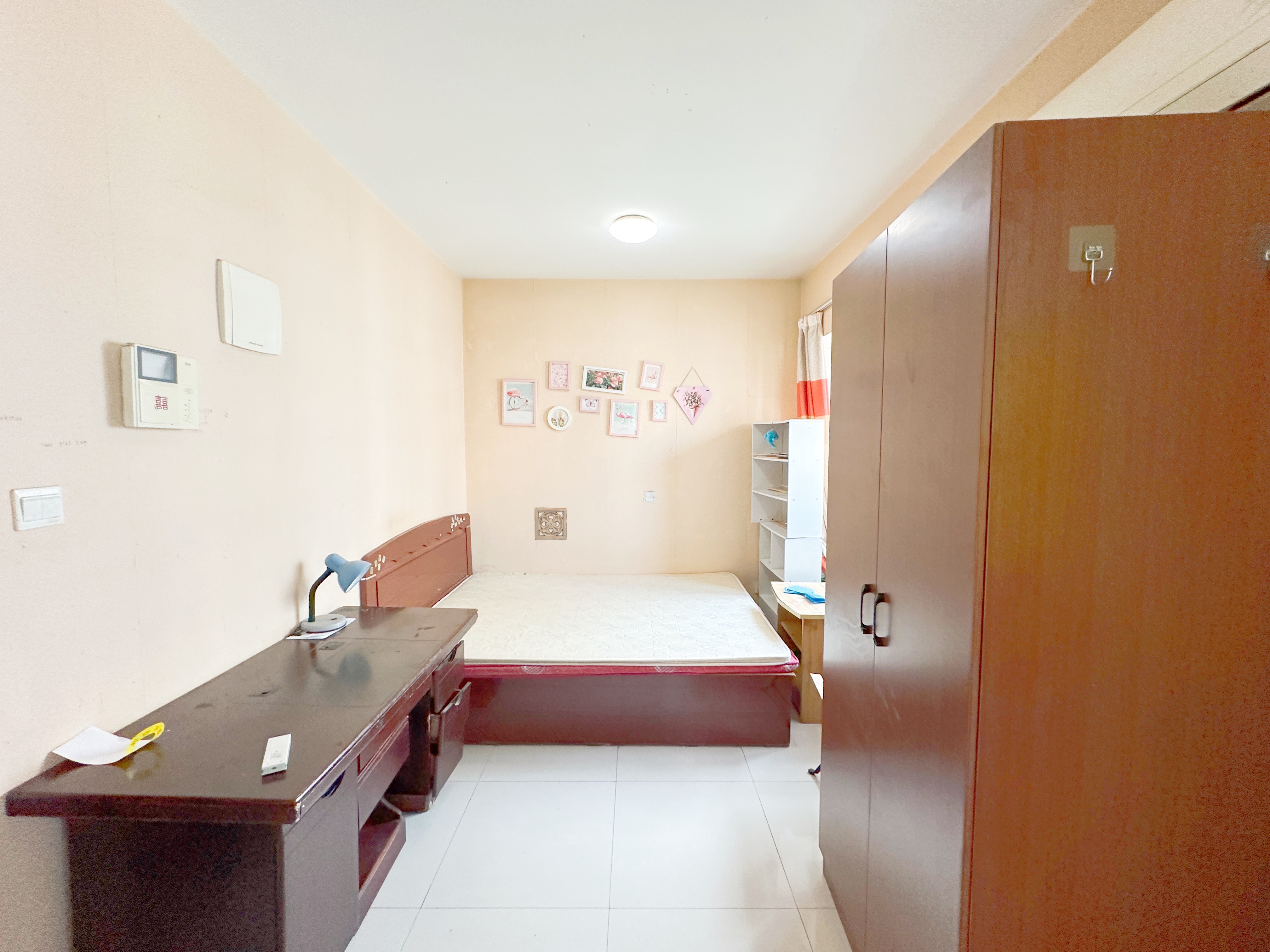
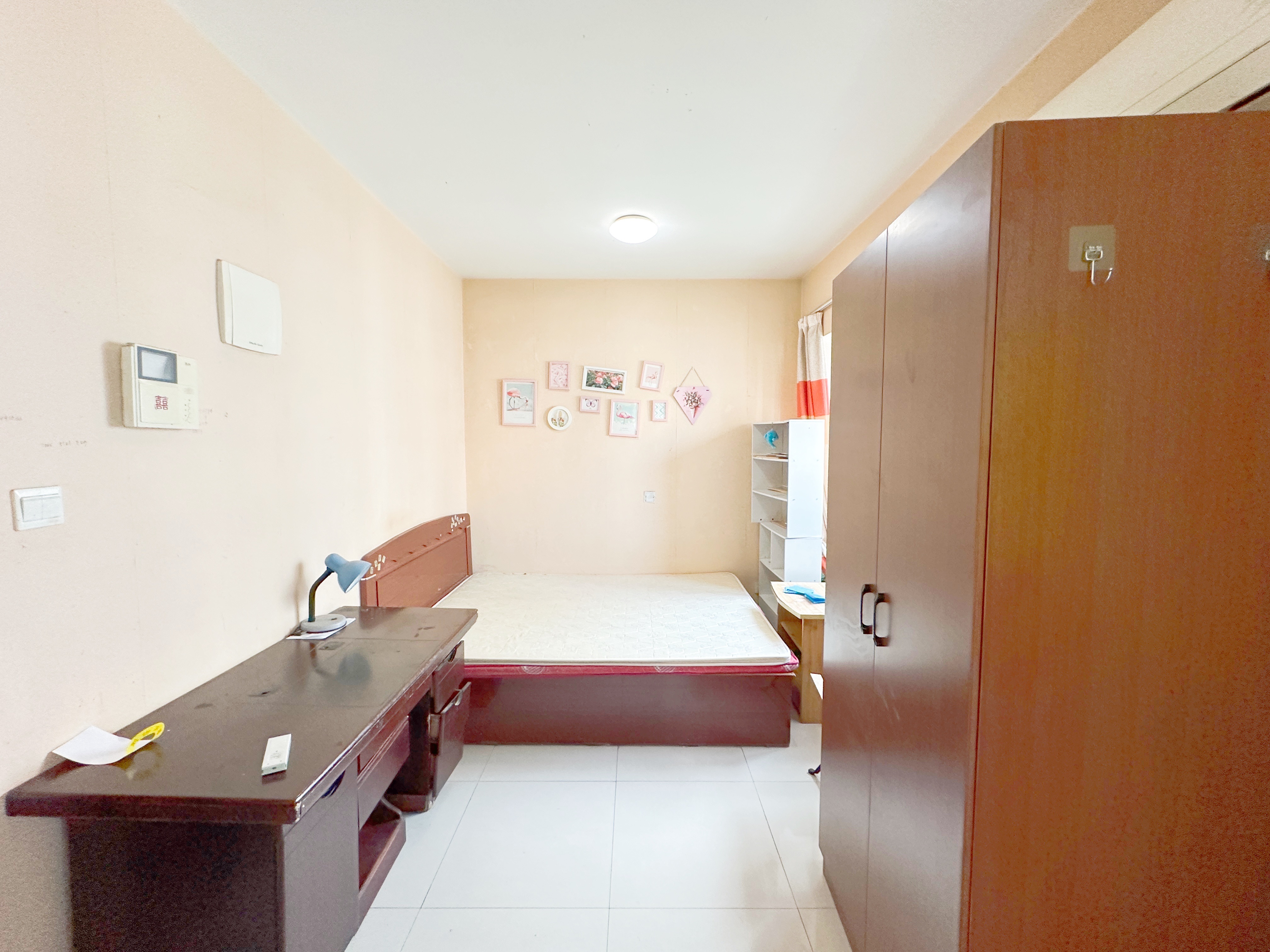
- wall ornament [534,507,567,541]
